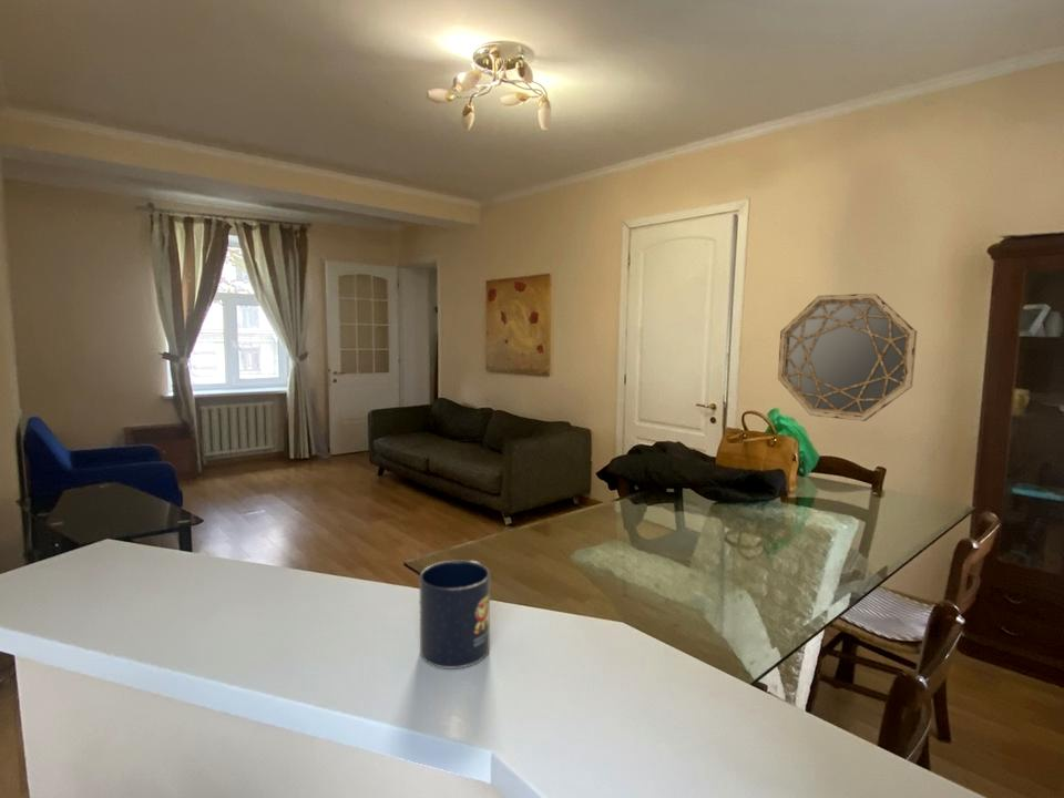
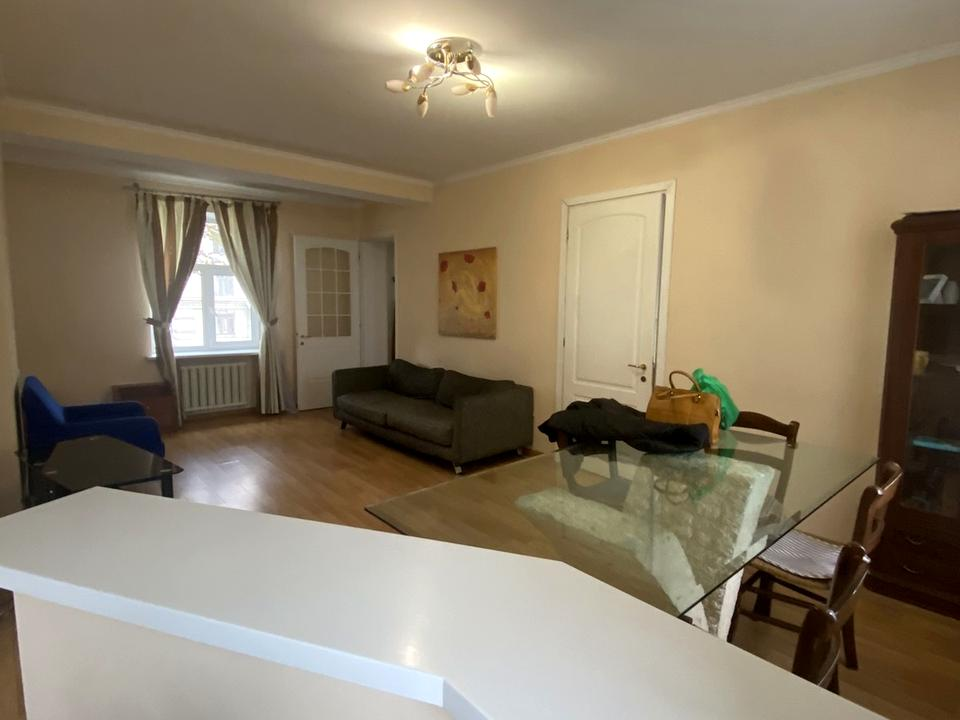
- home mirror [777,293,918,422]
- mug [418,560,491,669]
